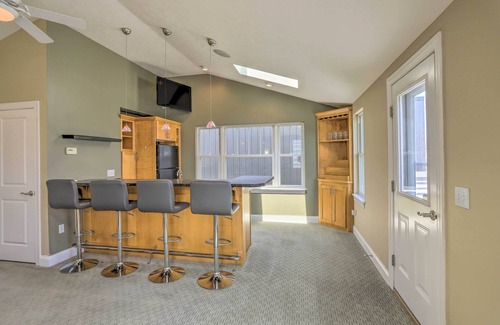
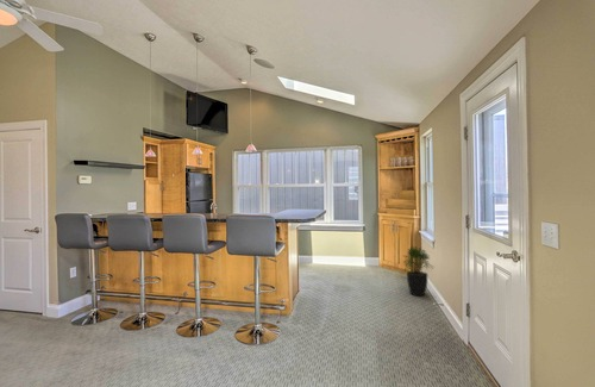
+ potted plant [401,244,436,297]
